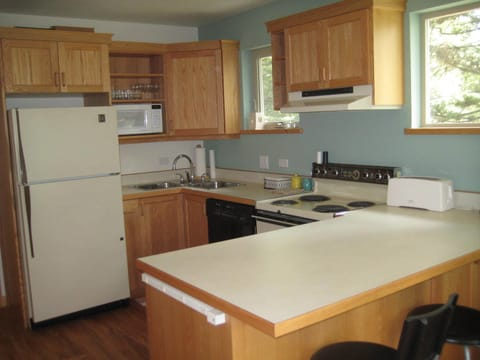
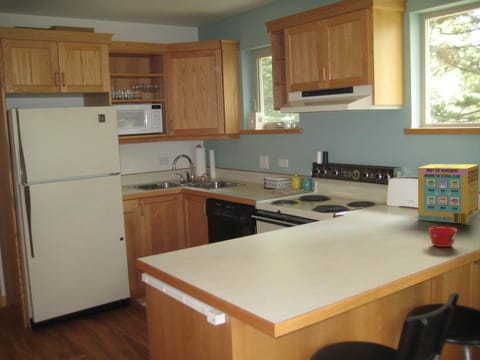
+ cup [427,225,458,248]
+ cereal box [417,163,480,225]
